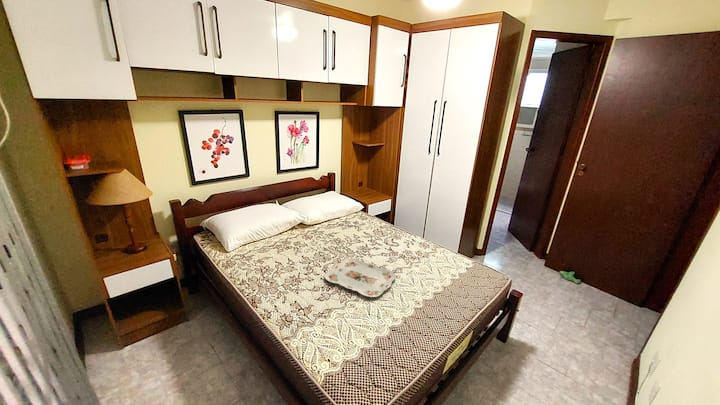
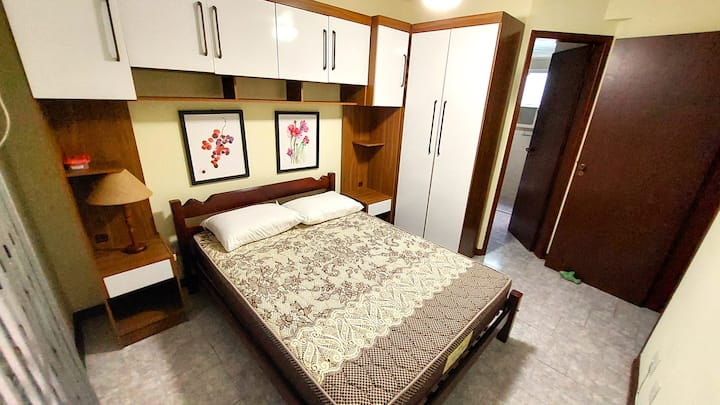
- serving tray [324,258,397,298]
